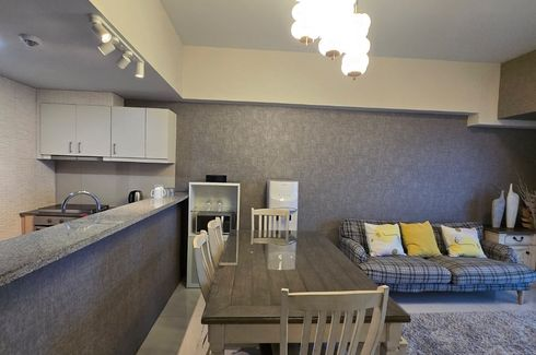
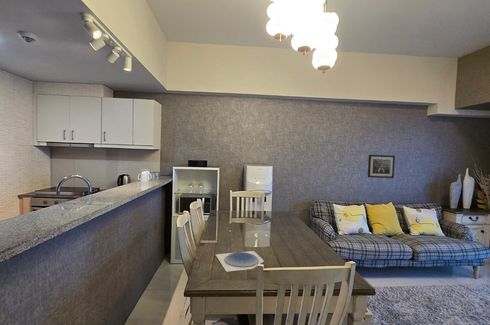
+ plate [215,250,265,273]
+ wall art [367,154,396,179]
